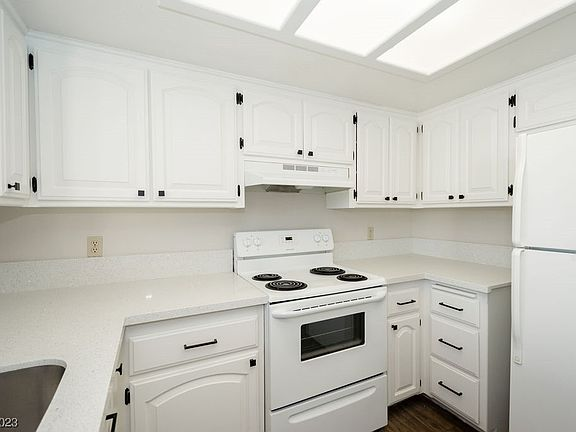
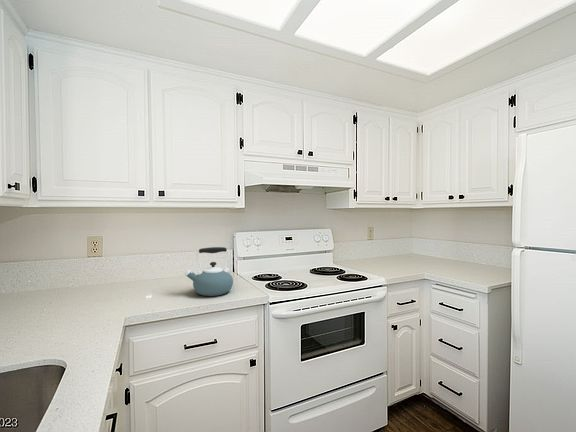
+ kettle [184,246,234,297]
